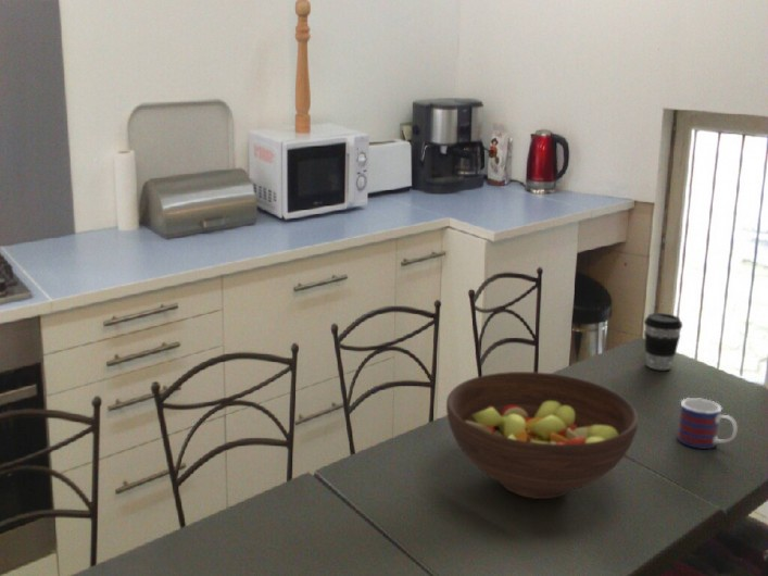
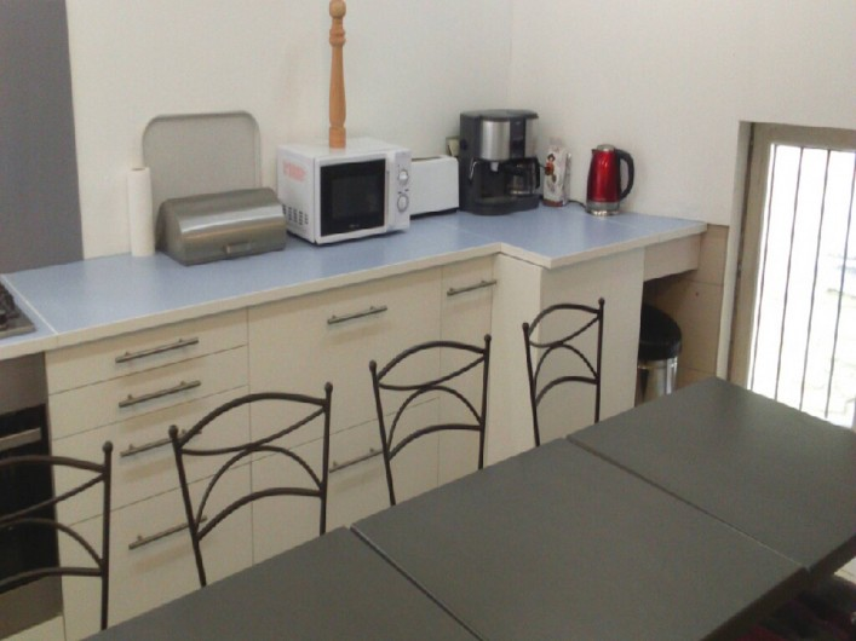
- coffee cup [643,312,683,371]
- mug [676,397,739,450]
- fruit bowl [445,371,639,500]
